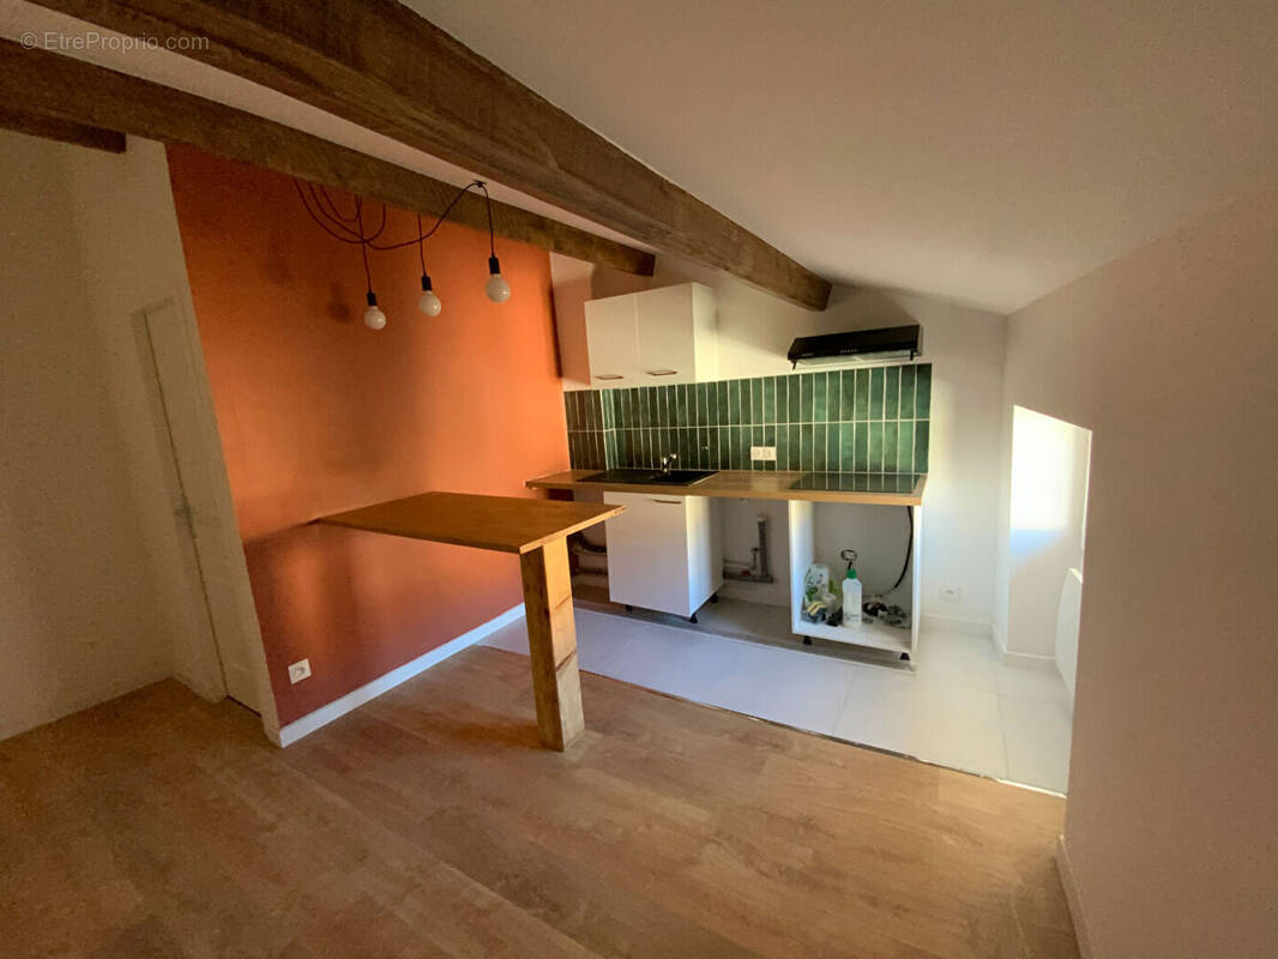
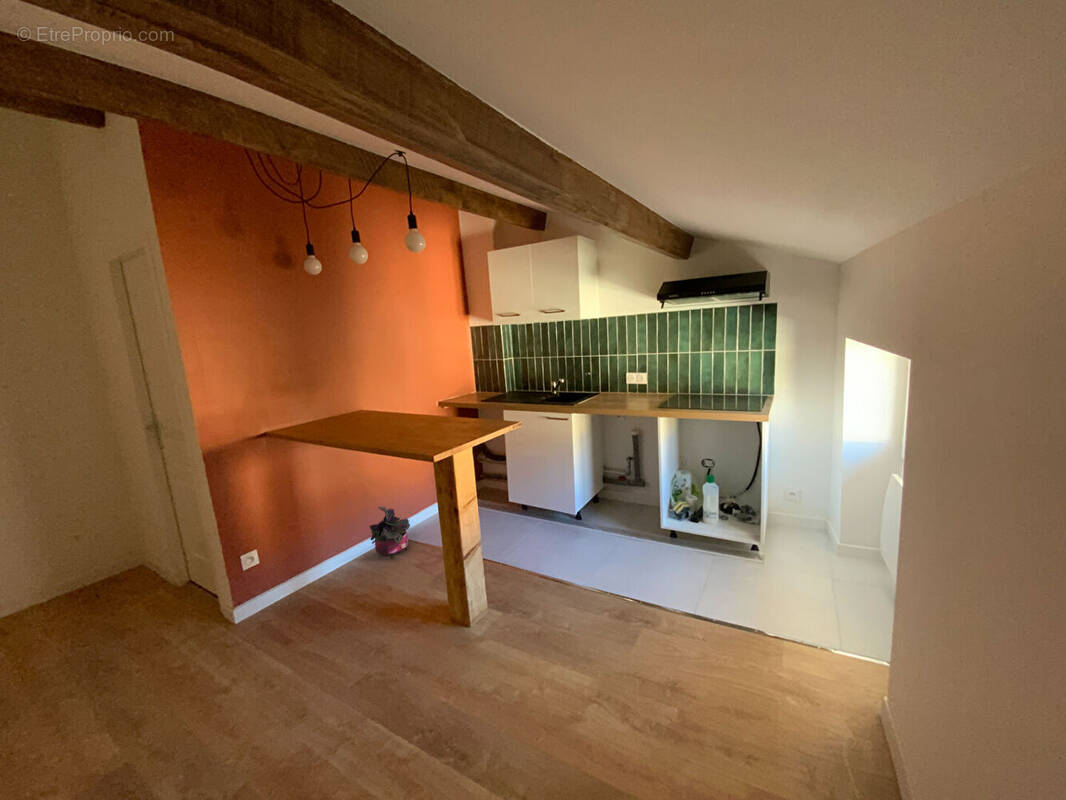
+ potted plant [369,506,411,560]
